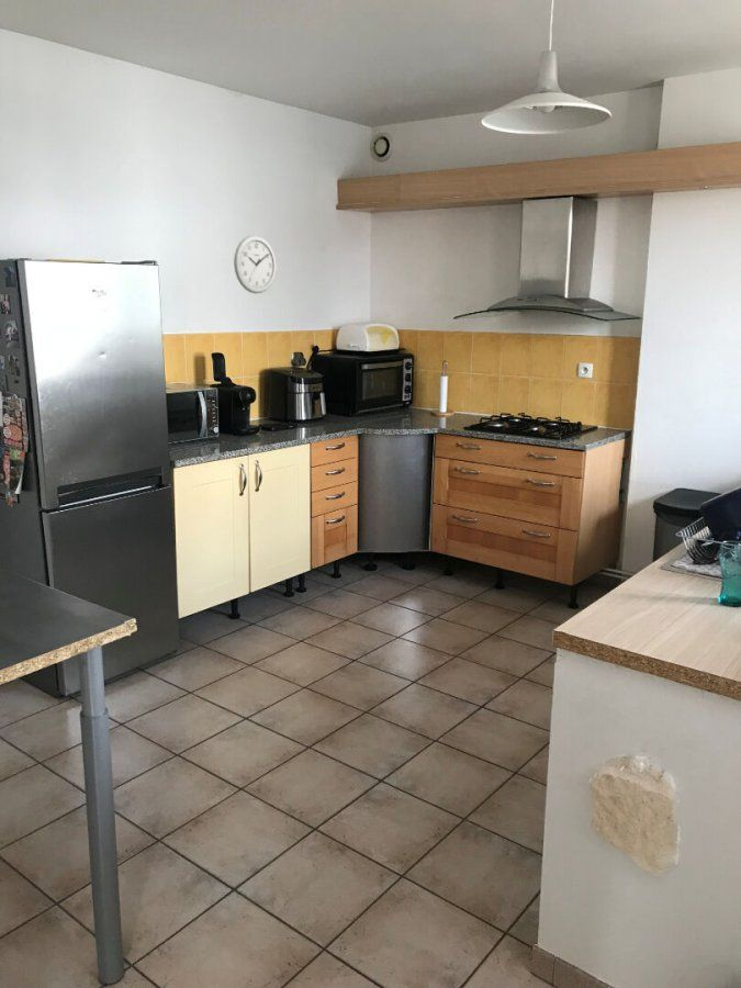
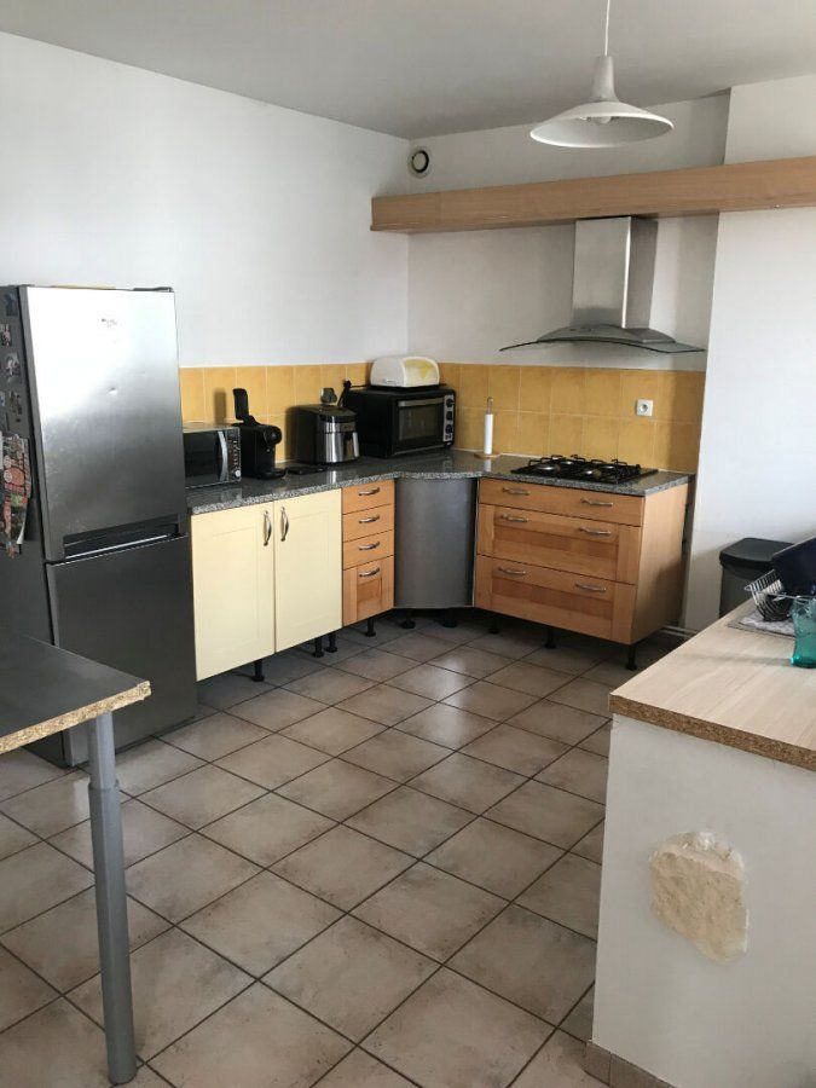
- wall clock [233,234,277,294]
